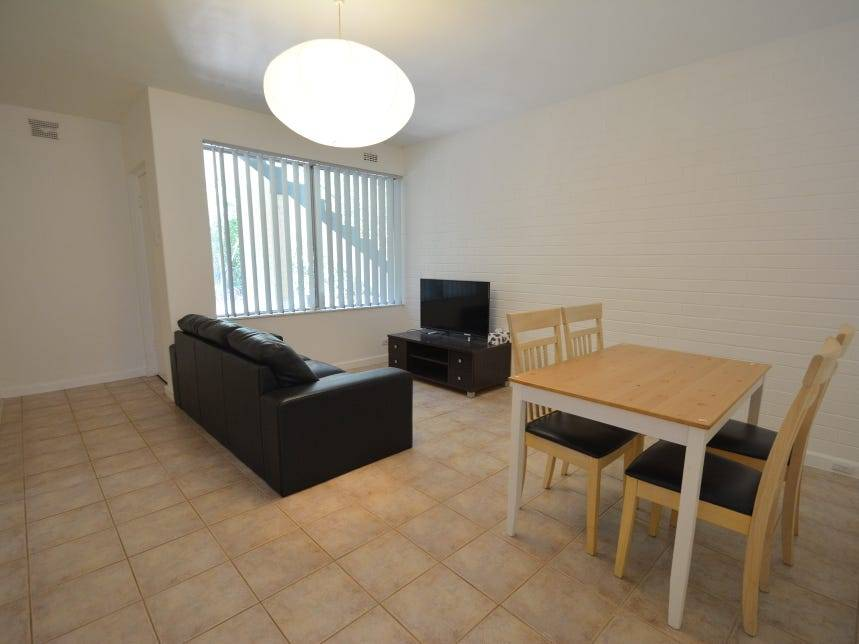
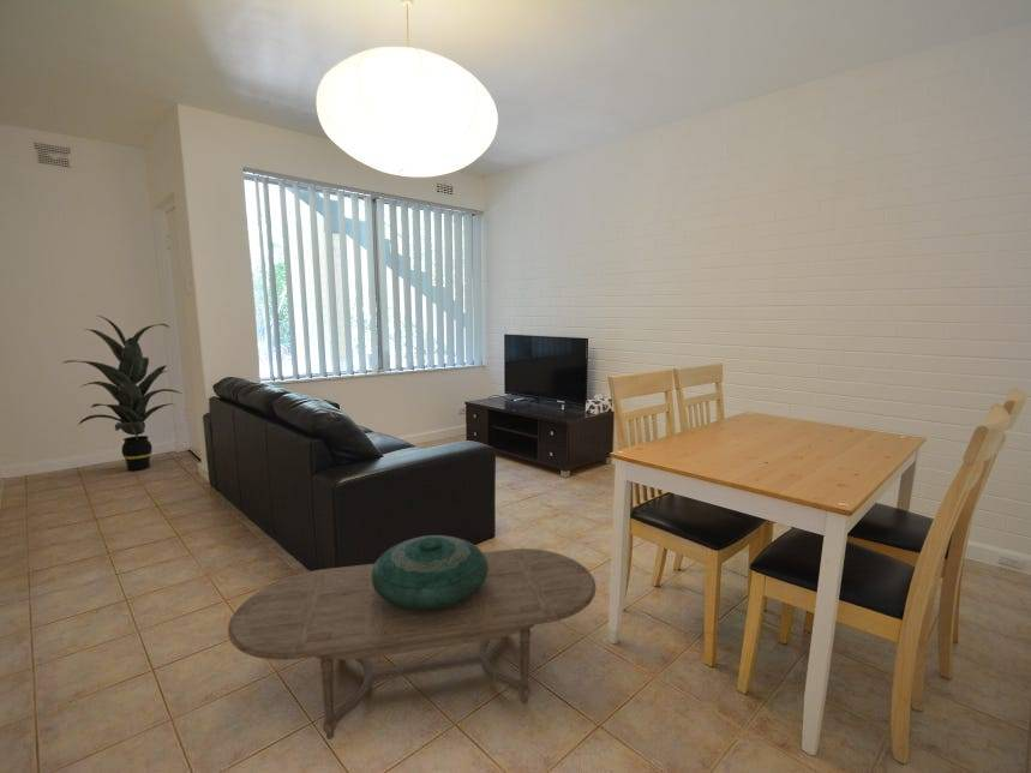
+ coffee table [227,547,597,741]
+ decorative bowl [371,534,488,610]
+ indoor plant [60,314,182,472]
